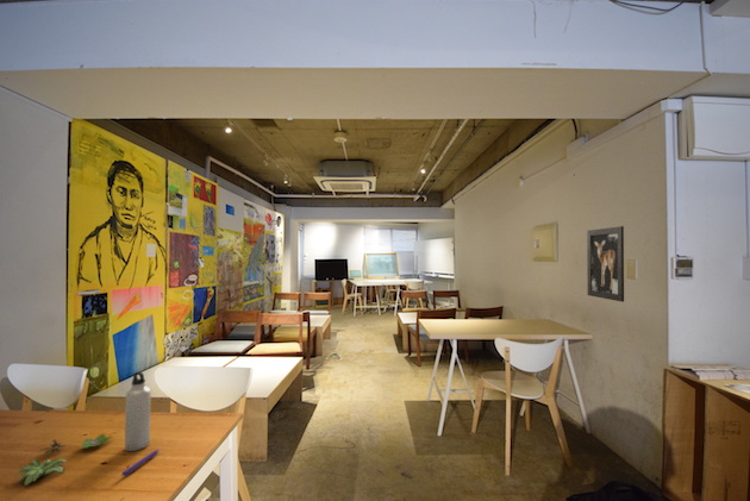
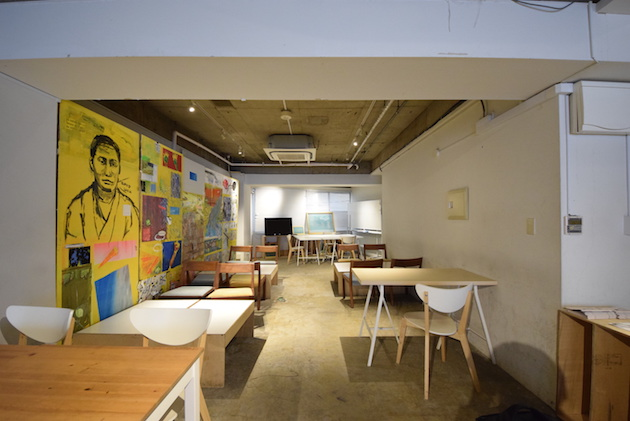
- water bottle [124,371,152,452]
- pen [120,447,162,477]
- flower [15,433,113,487]
- wall art [586,225,625,303]
